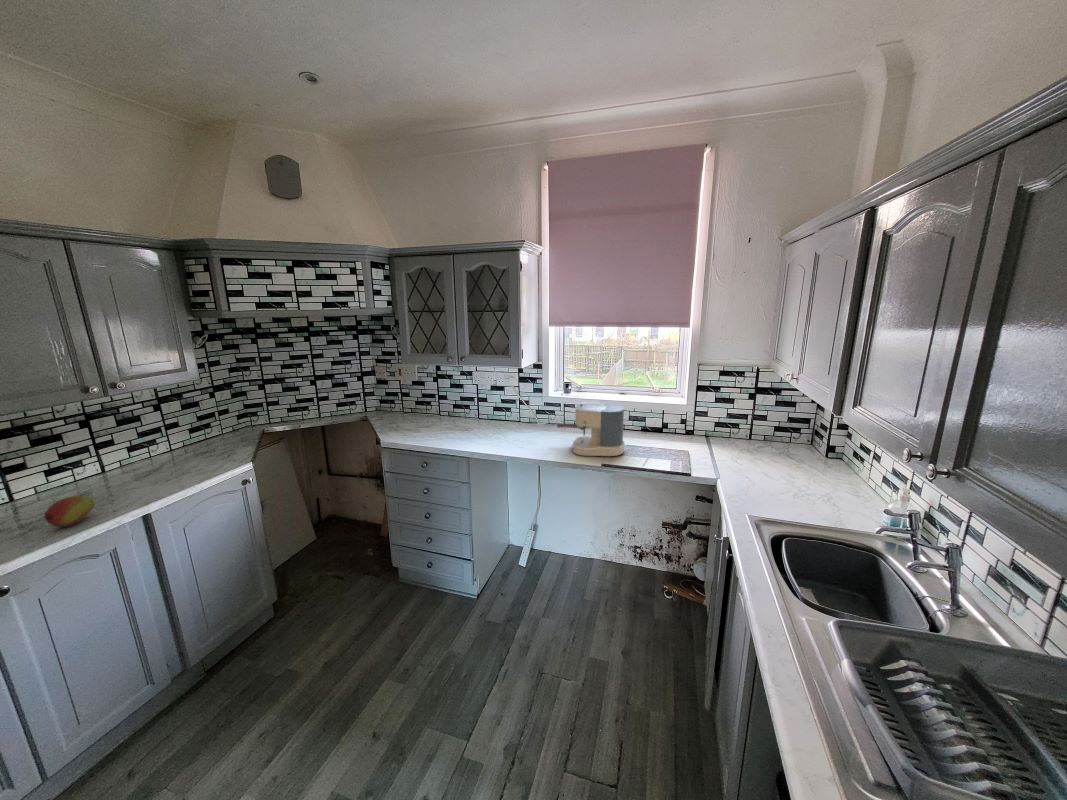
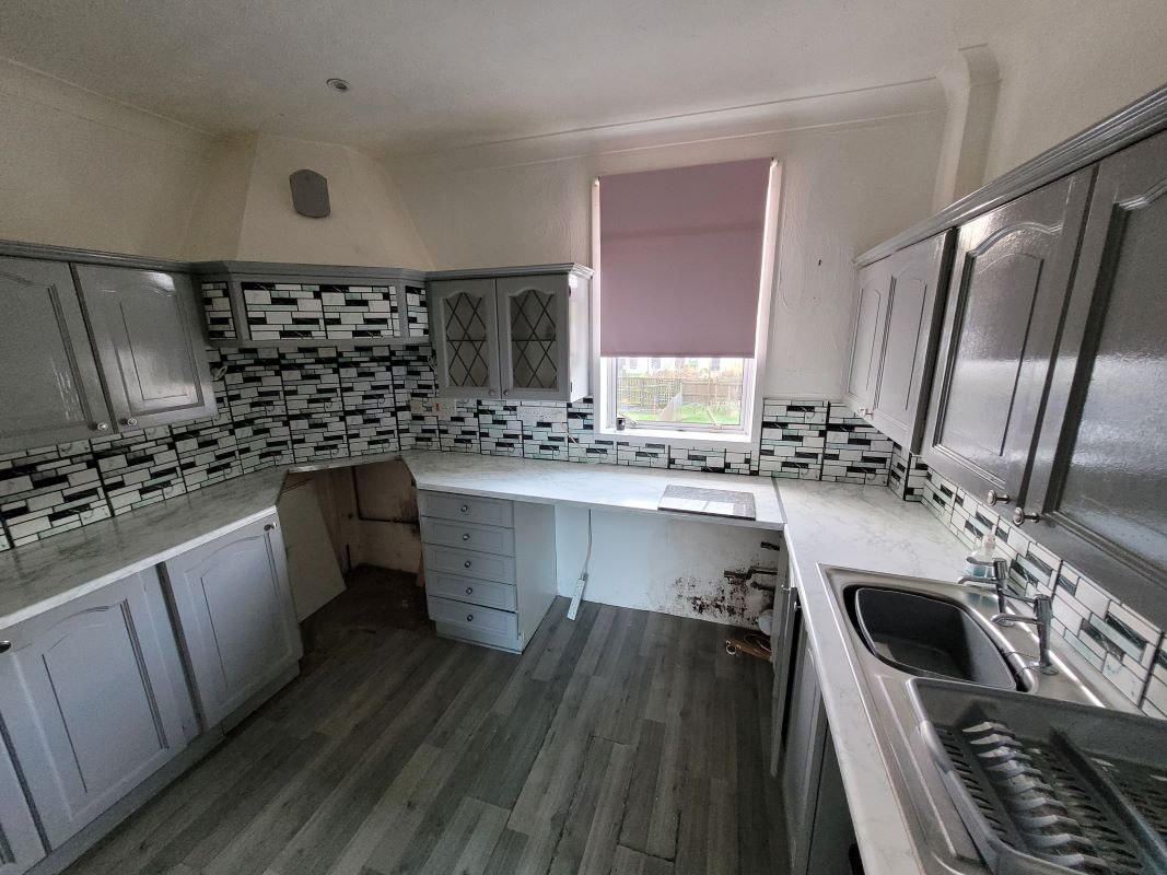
- coffee maker [556,401,626,457]
- fruit [43,495,95,528]
